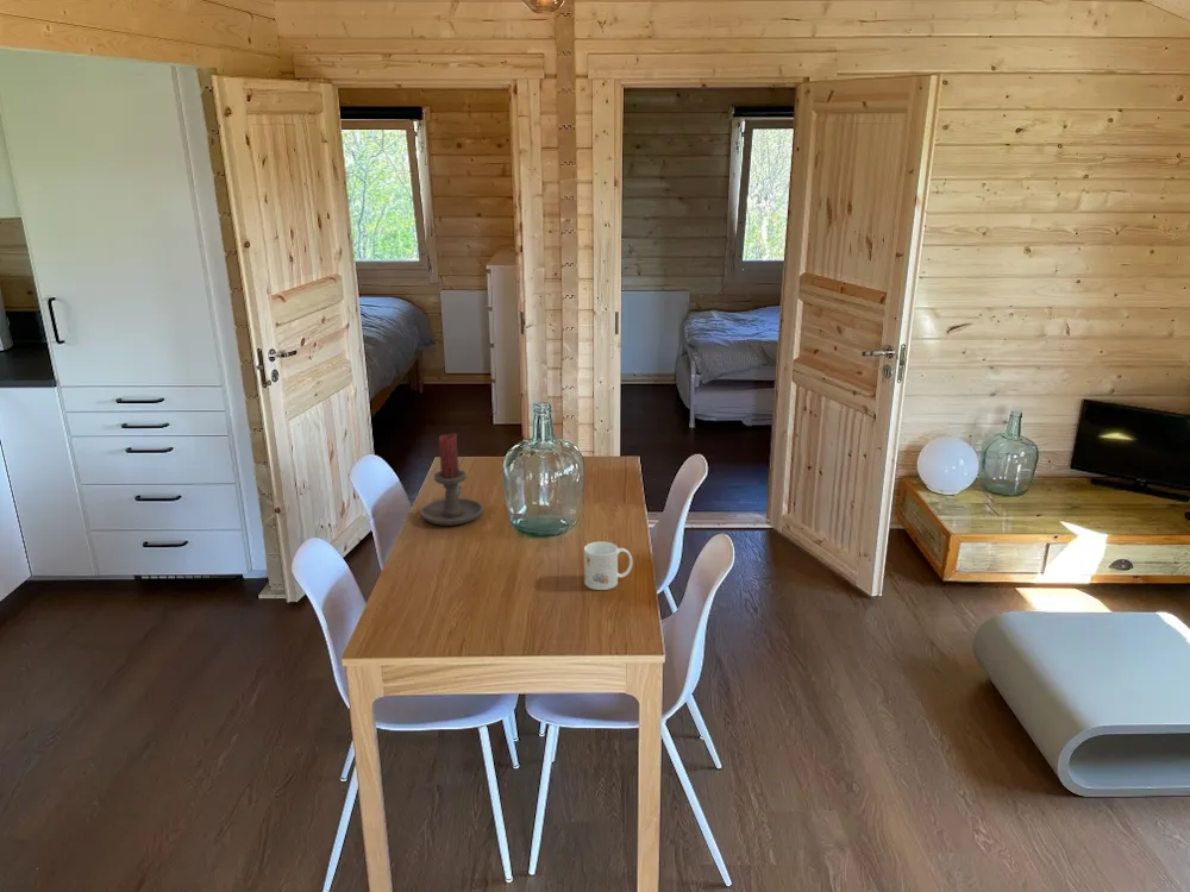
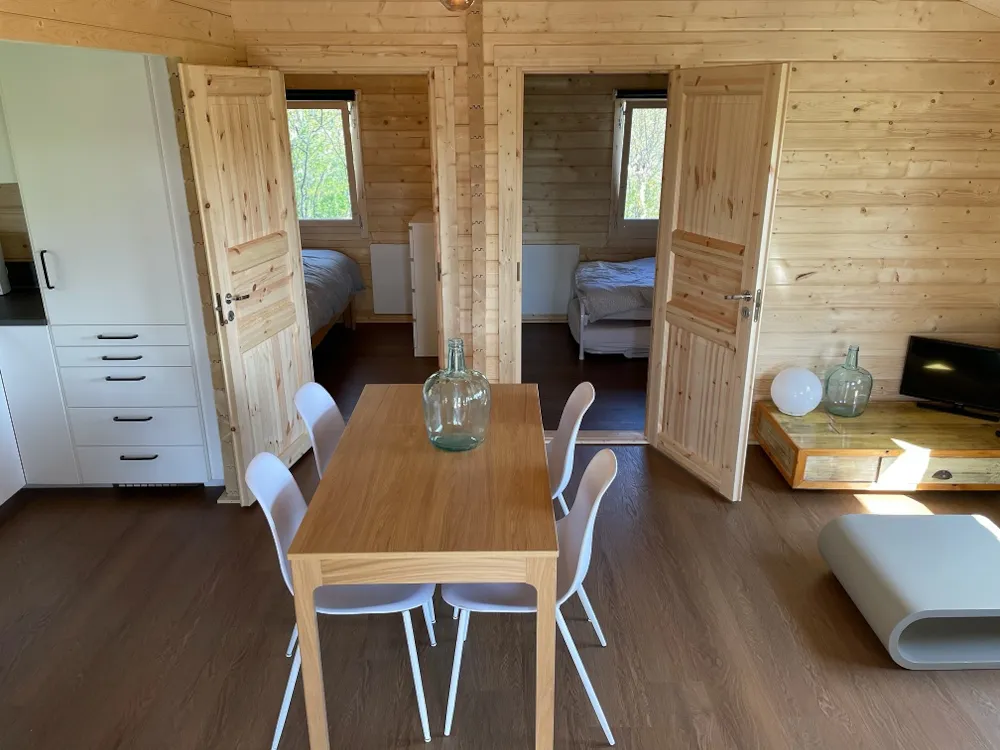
- candle holder [420,433,484,527]
- mug [583,540,634,591]
